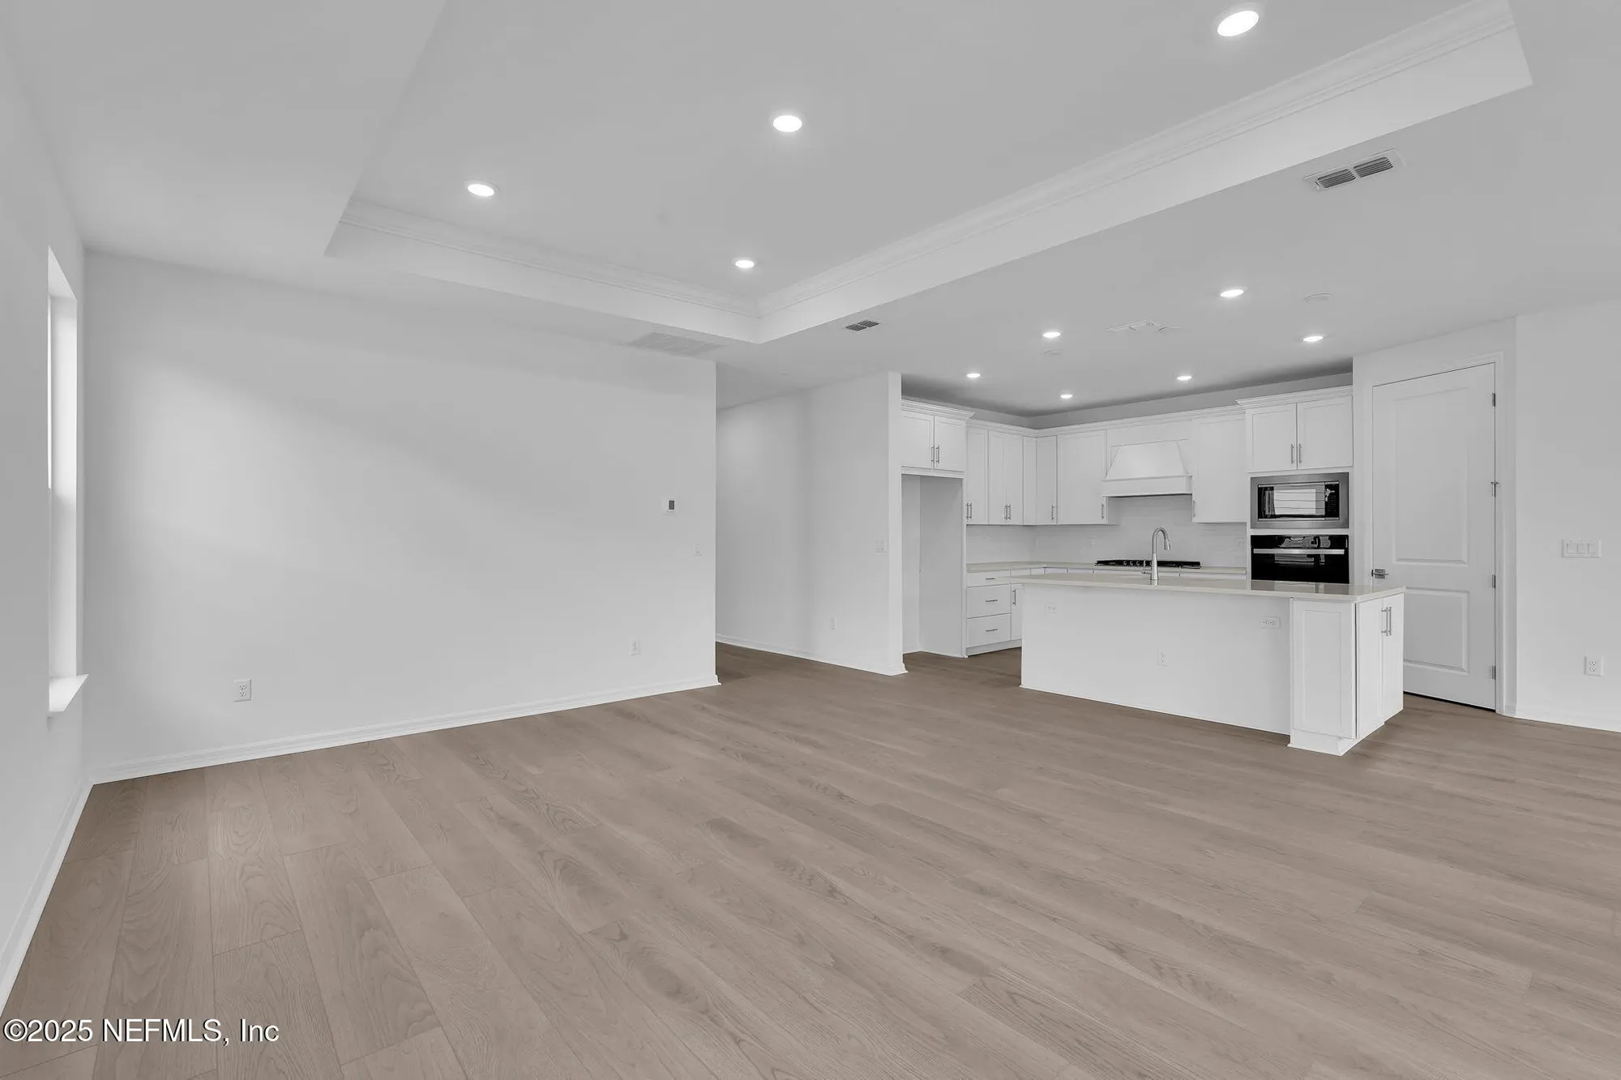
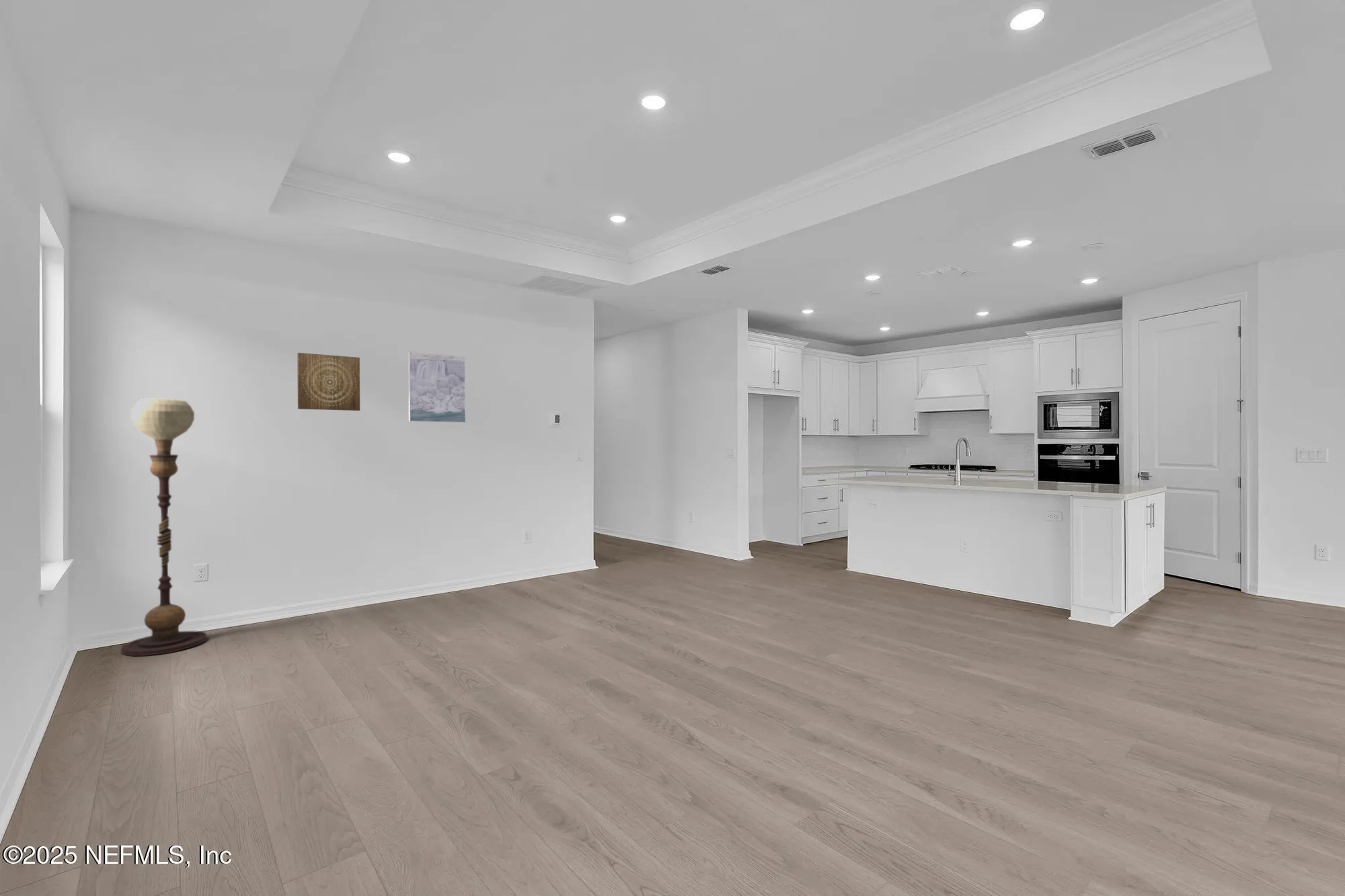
+ floor lamp [120,399,208,657]
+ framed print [408,351,466,423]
+ wall art [297,352,360,411]
